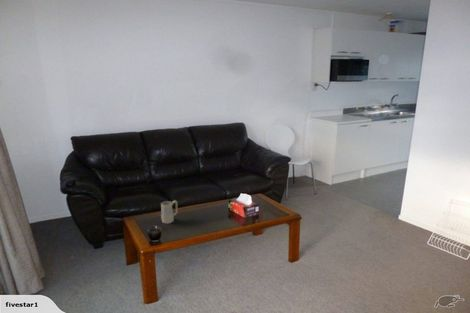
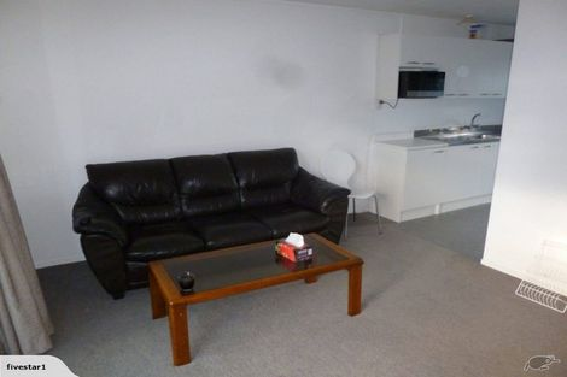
- mug [160,199,179,225]
